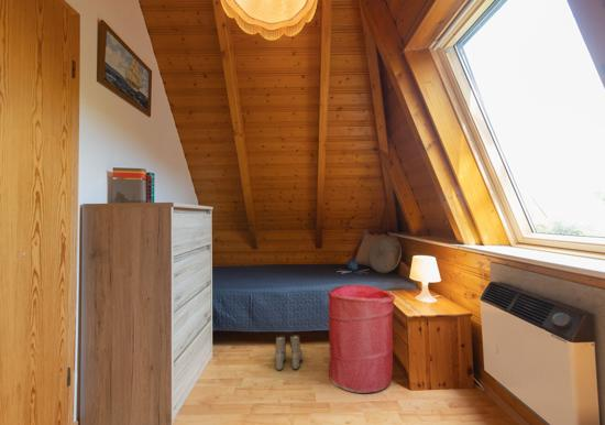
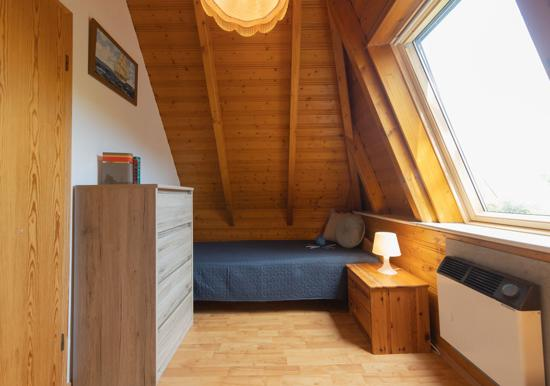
- boots [274,334,304,371]
- laundry hamper [327,284,396,394]
